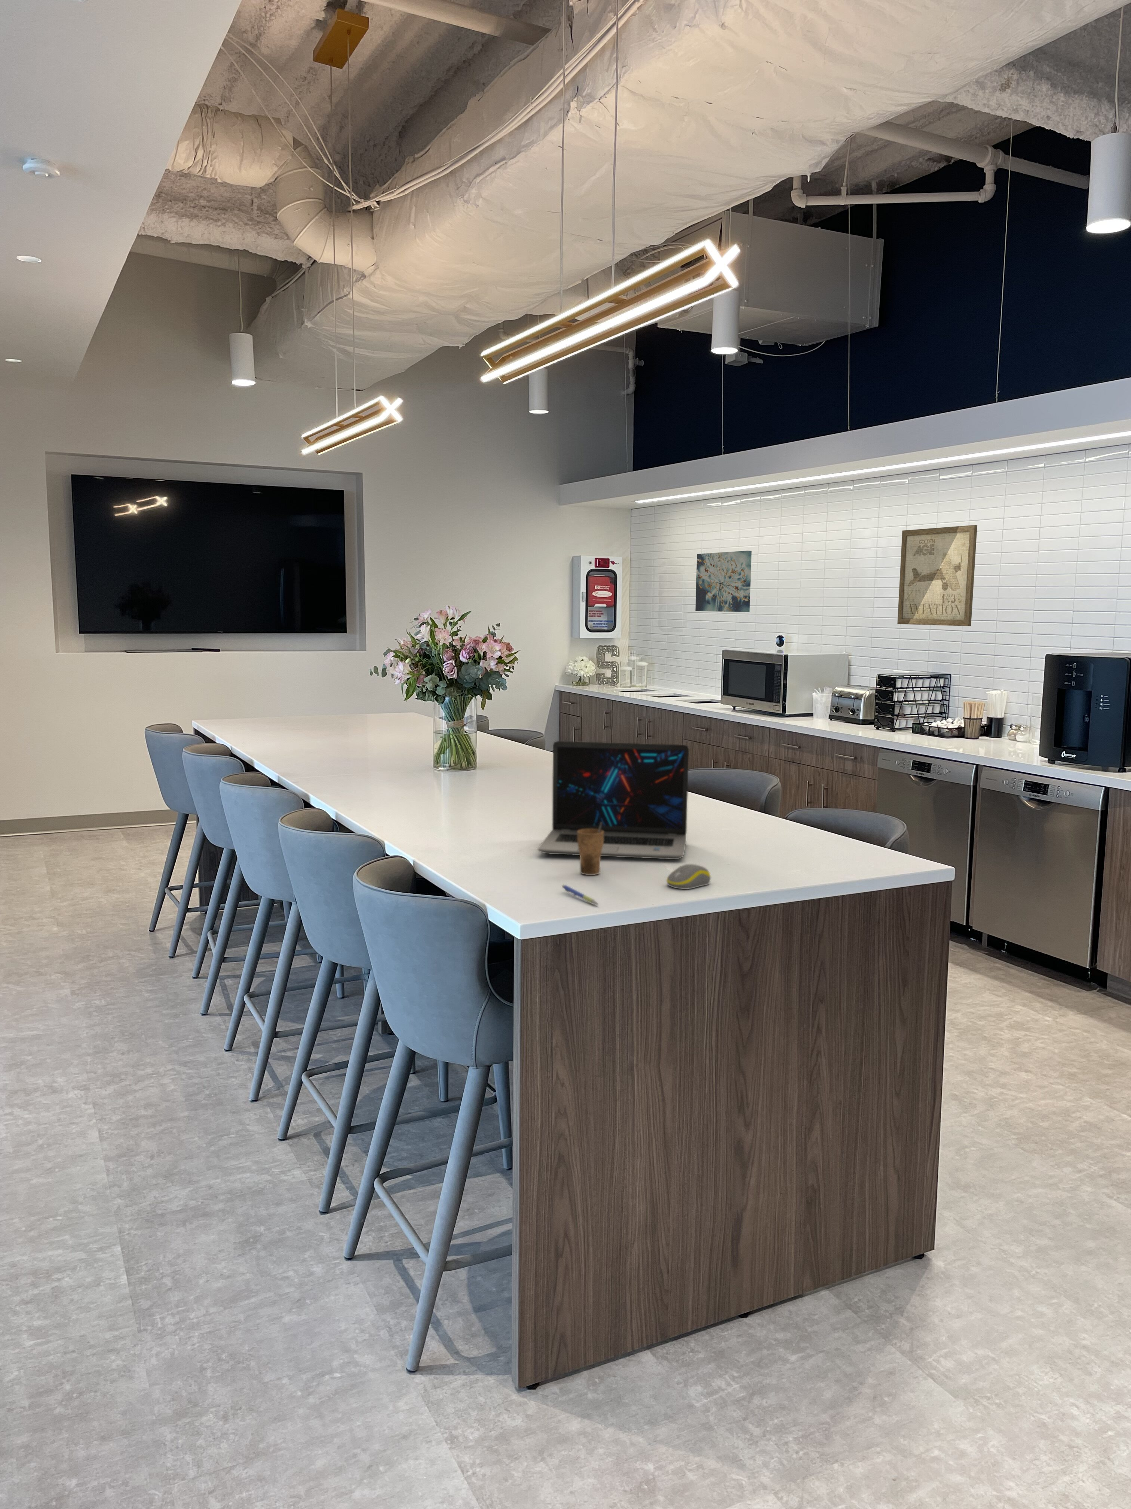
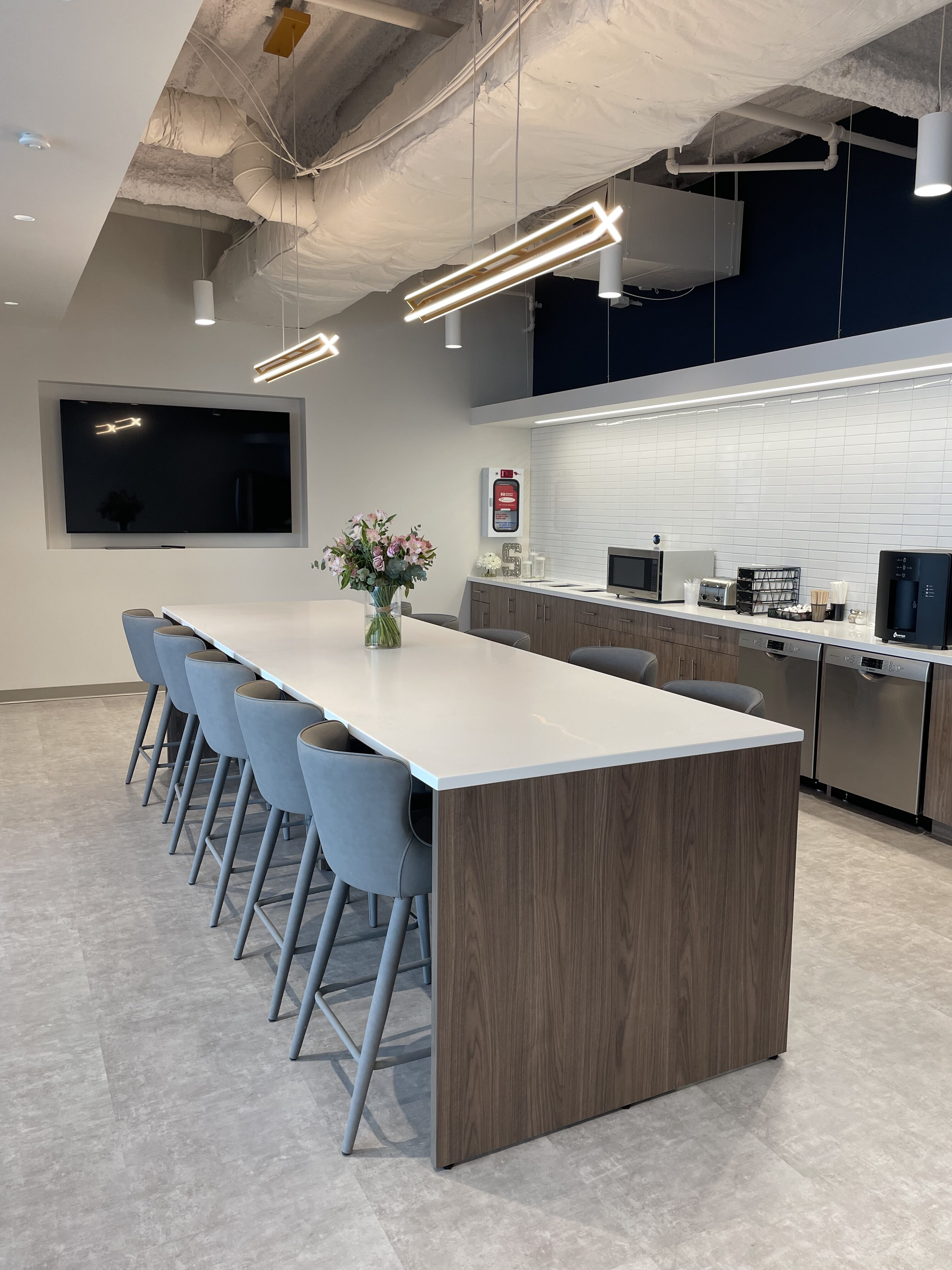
- computer mouse [666,864,710,890]
- wall art [695,550,752,612]
- pen [562,884,599,905]
- laptop [537,740,689,860]
- wall art [897,525,978,626]
- cup [577,822,604,876]
